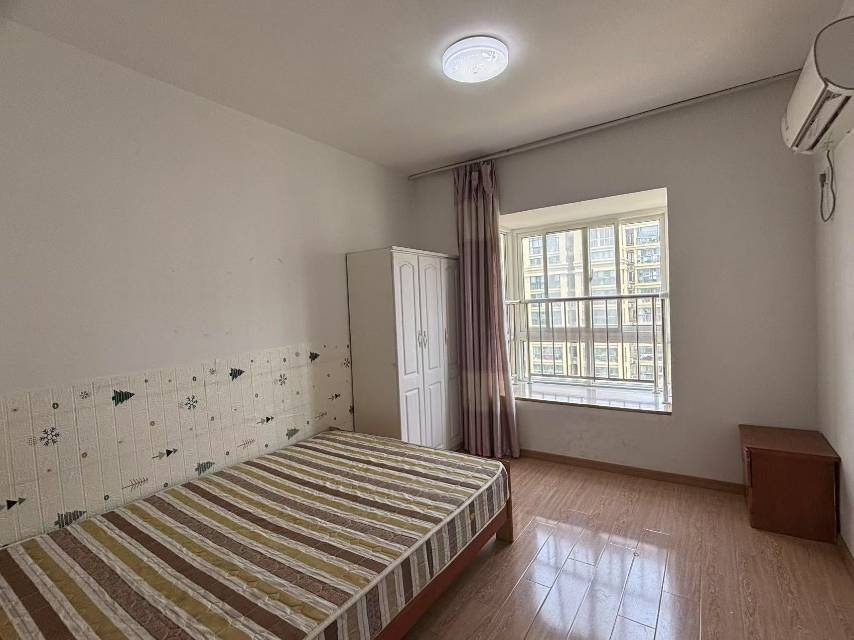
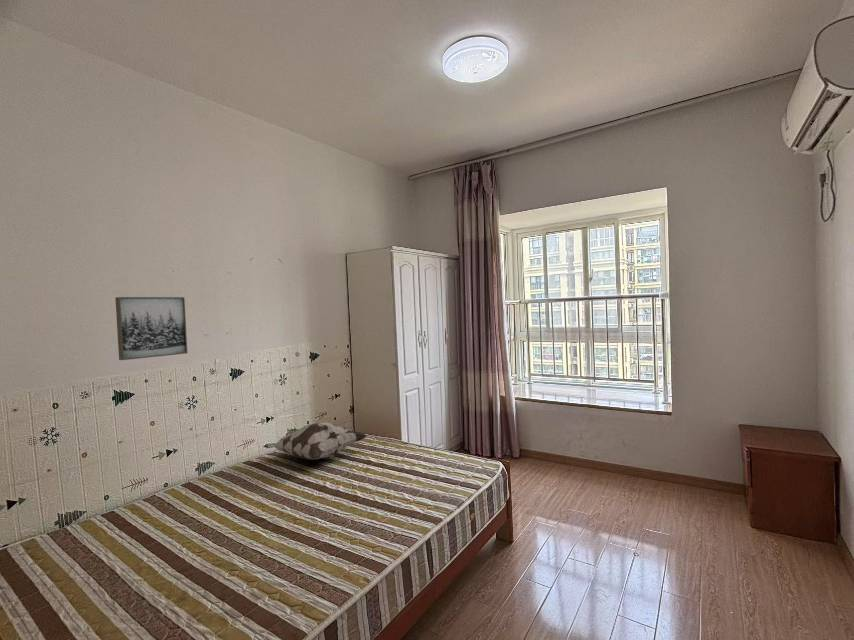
+ wall art [114,296,188,361]
+ decorative pillow [262,421,367,460]
